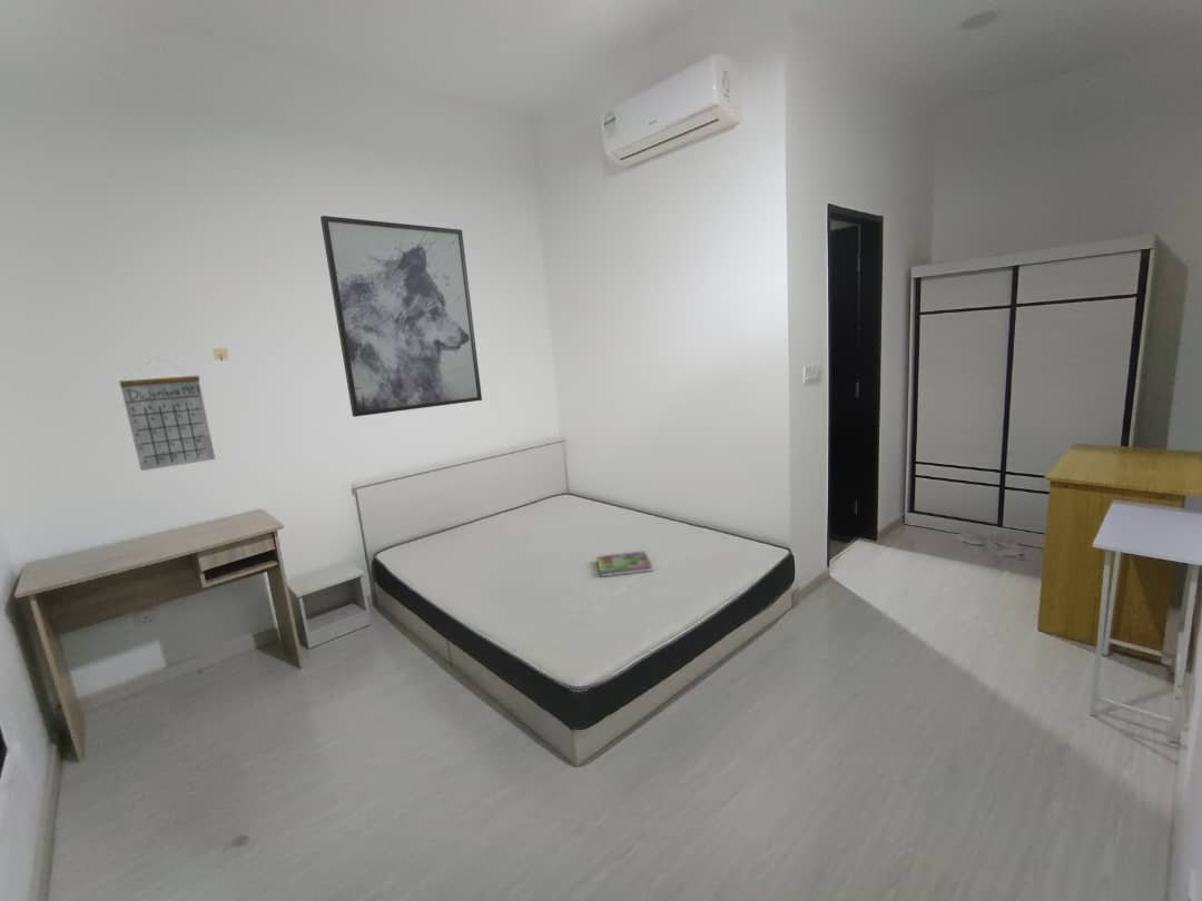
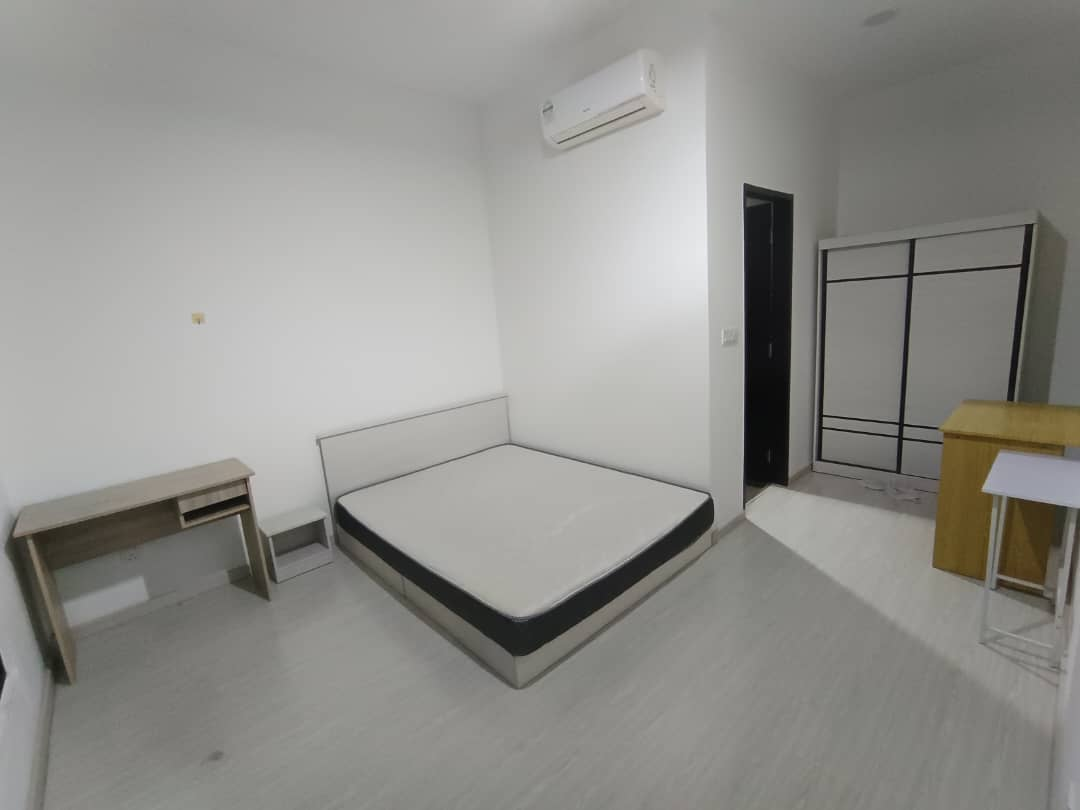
- wall art [319,215,483,418]
- calendar [118,357,217,472]
- book [595,549,653,578]
